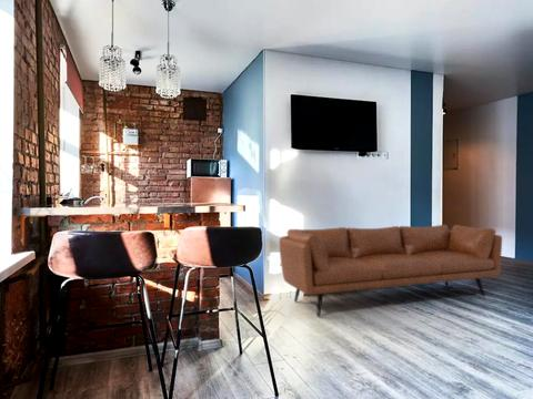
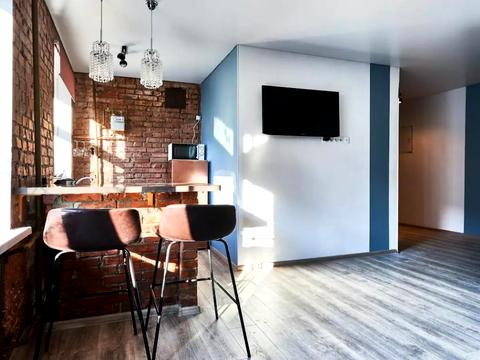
- leather [278,224,503,318]
